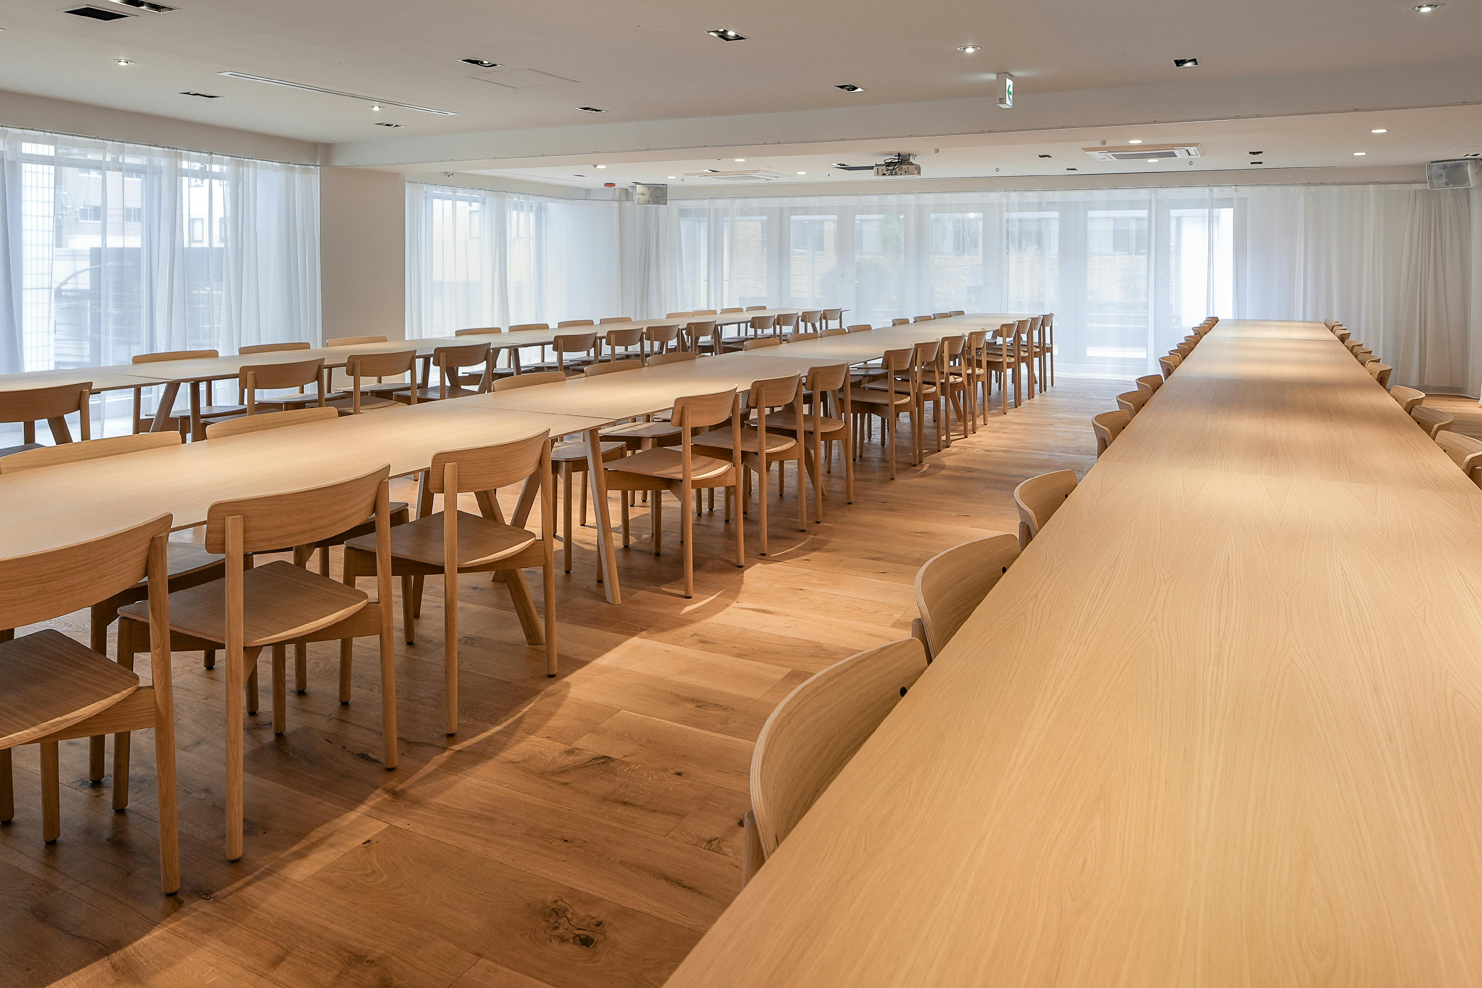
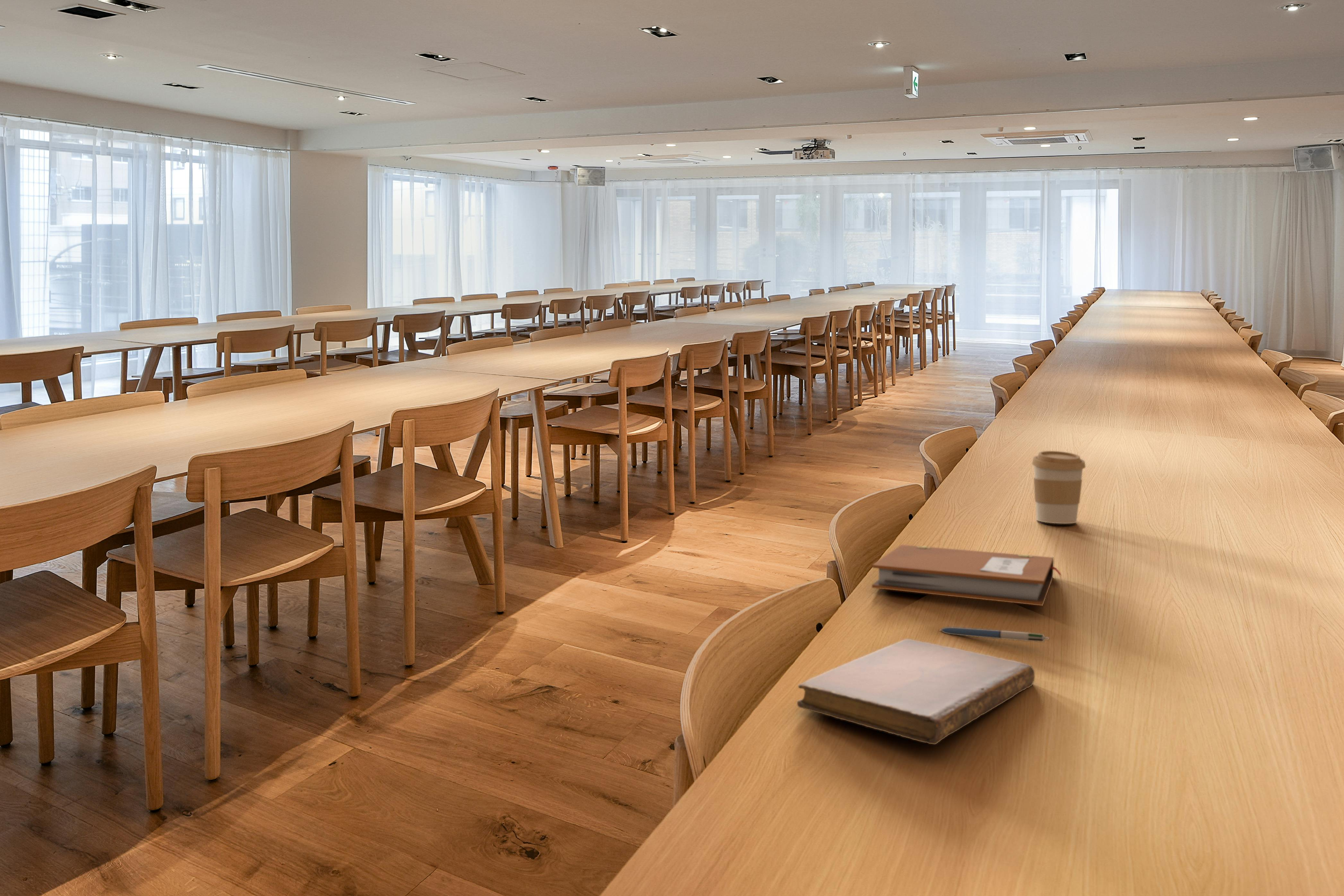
+ pen [938,627,1050,642]
+ notebook [871,544,1062,606]
+ notebook [797,639,1035,745]
+ coffee cup [1031,450,1086,524]
